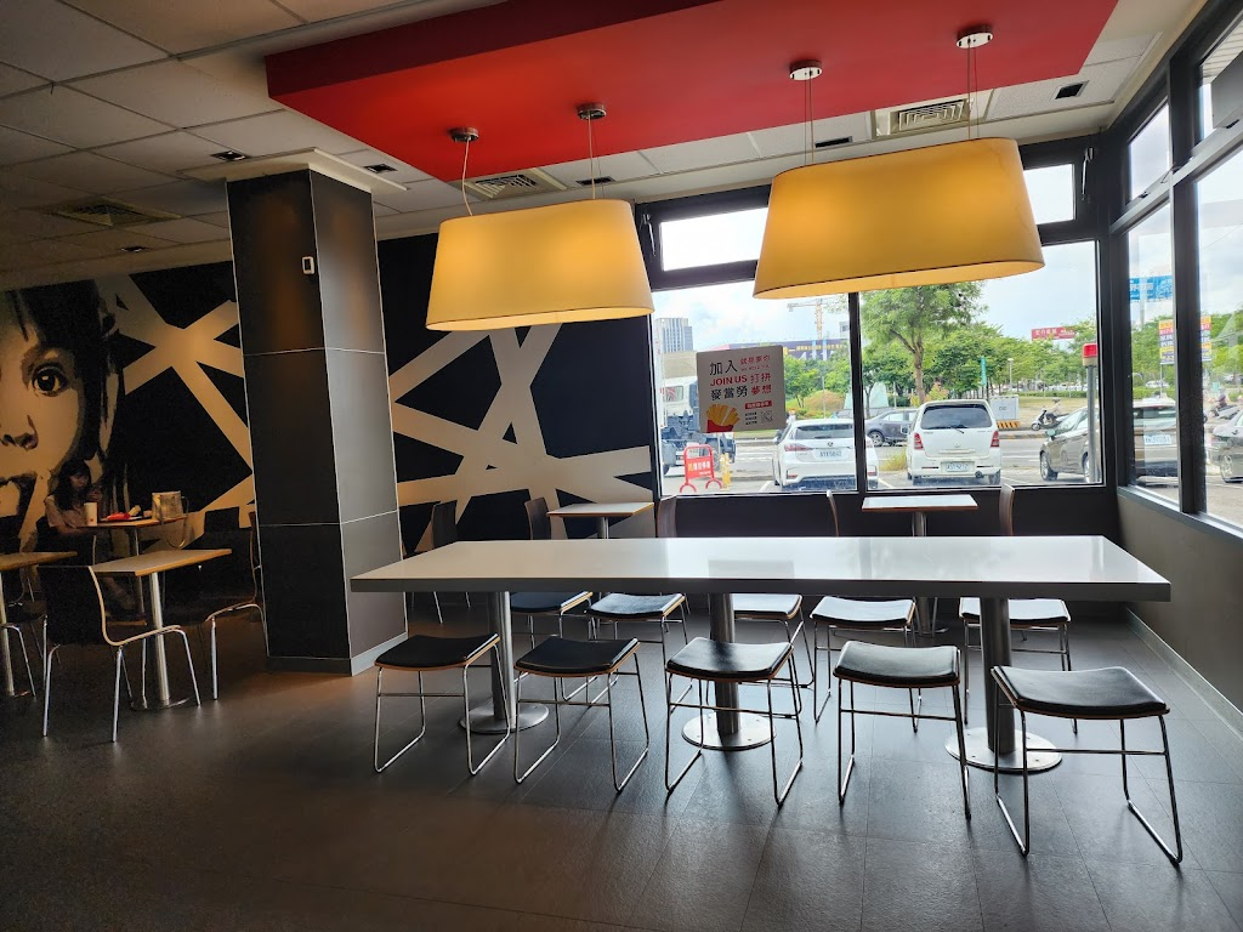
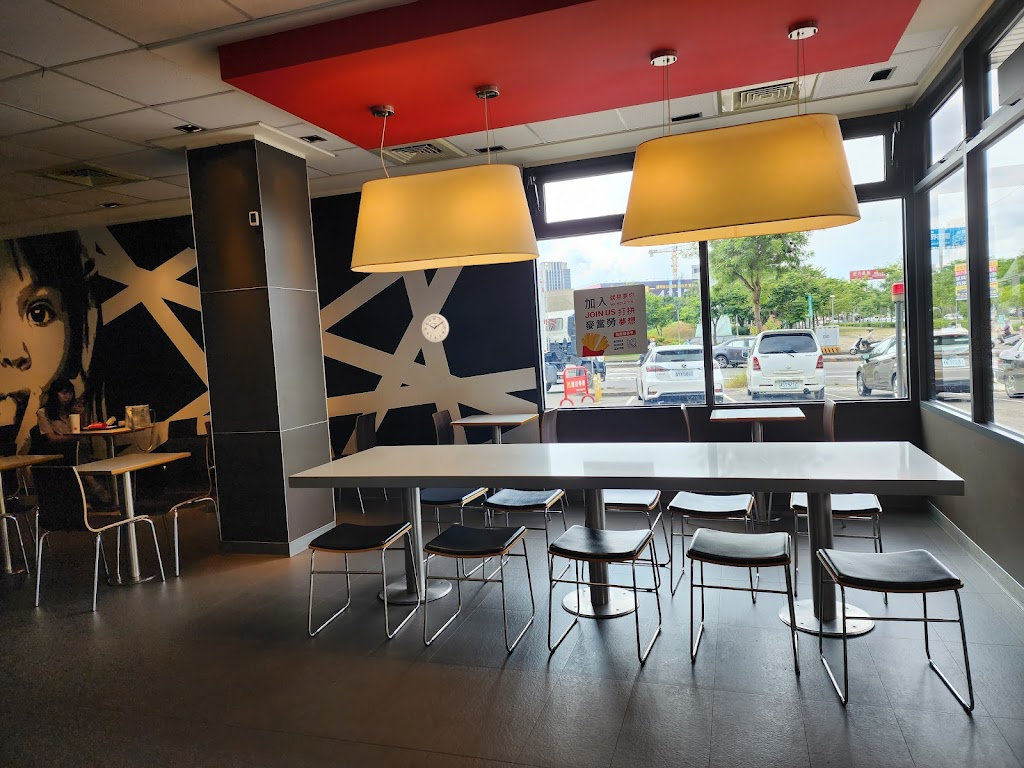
+ wall clock [420,313,450,344]
